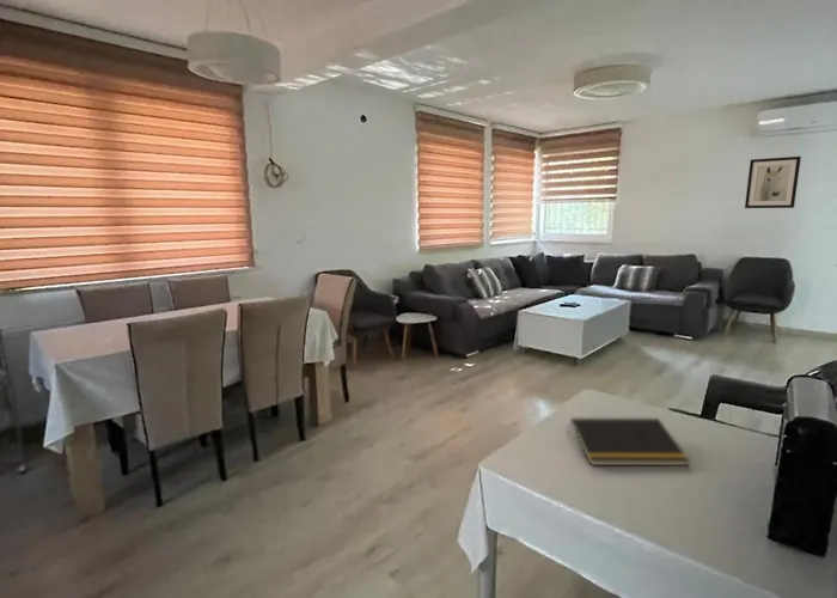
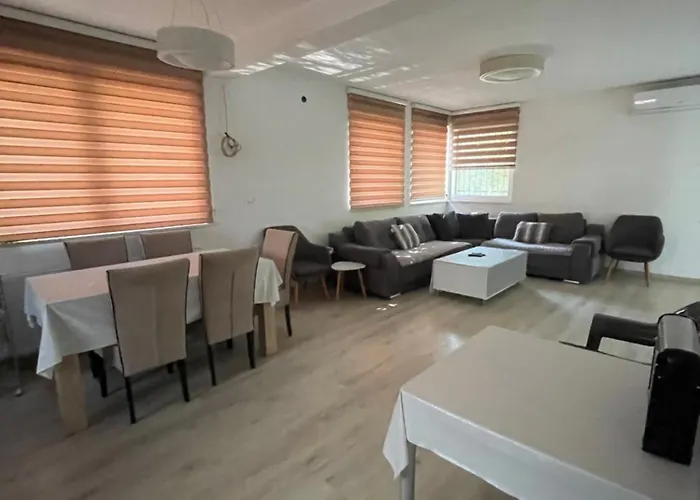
- wall art [744,155,802,209]
- notepad [567,417,691,466]
